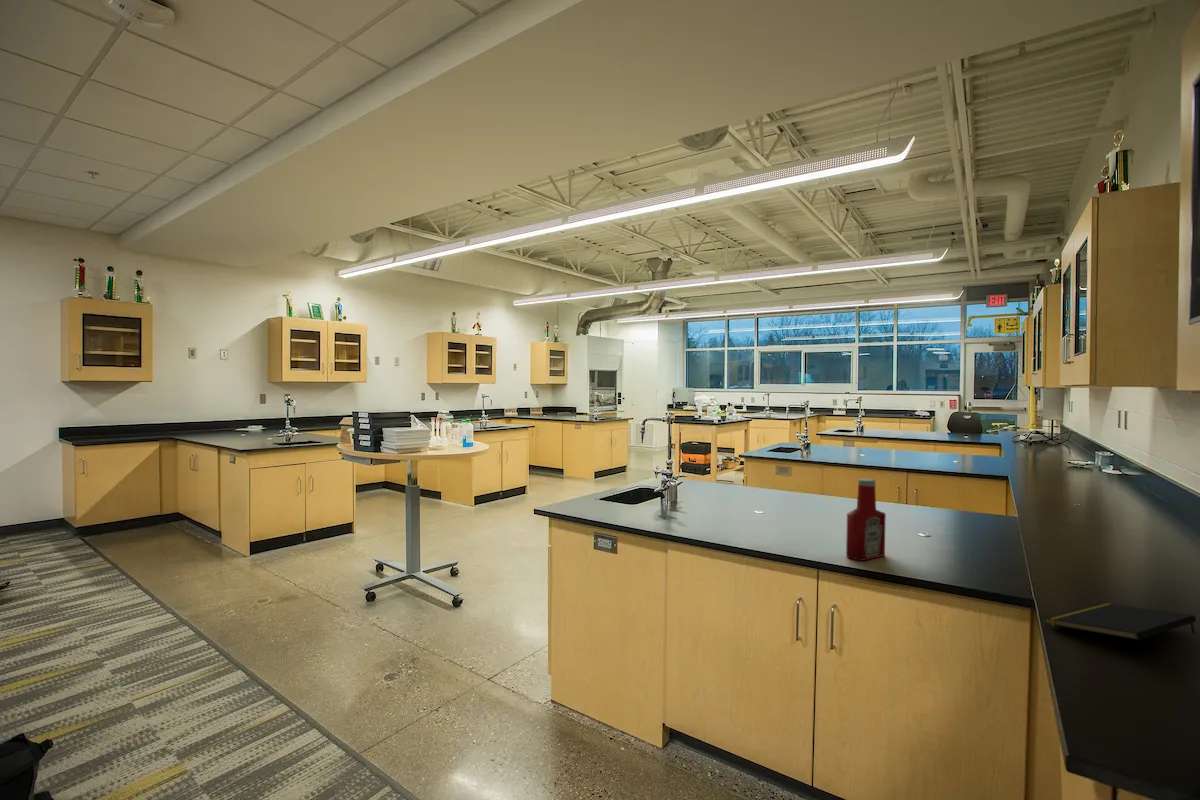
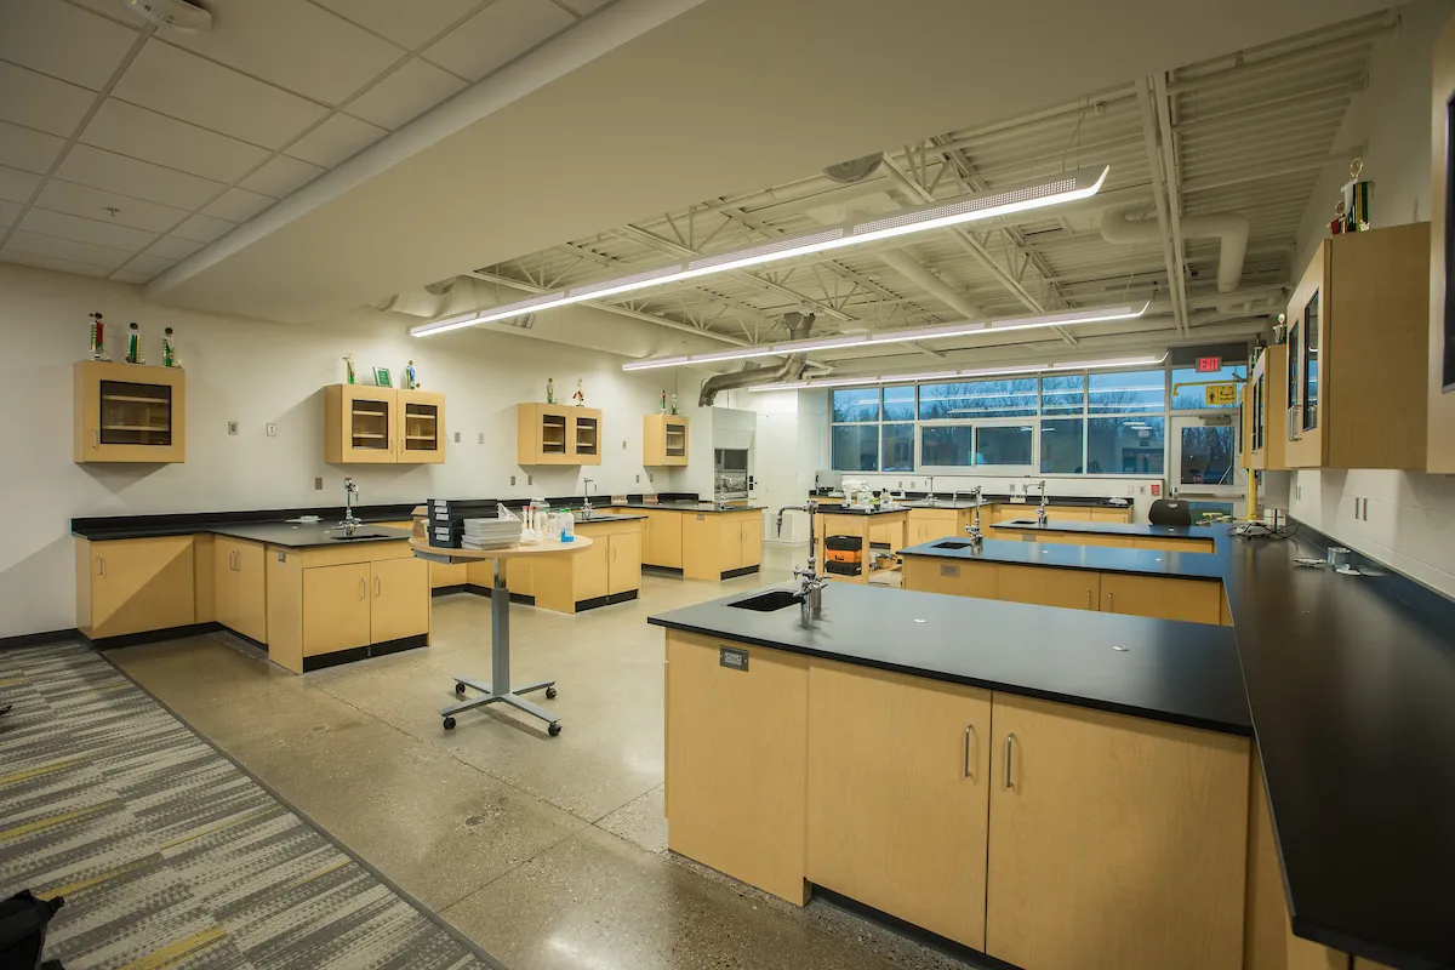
- soap bottle [845,478,887,562]
- notepad [1043,602,1197,641]
